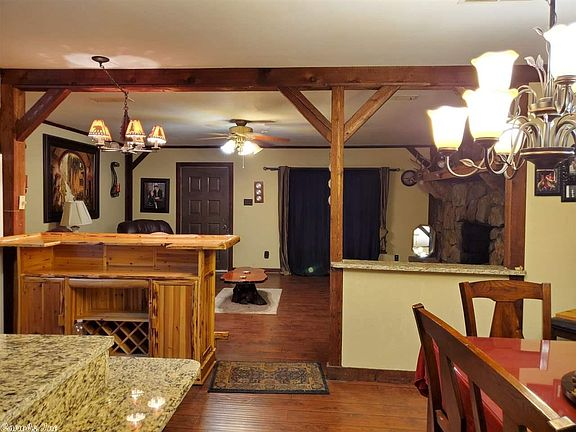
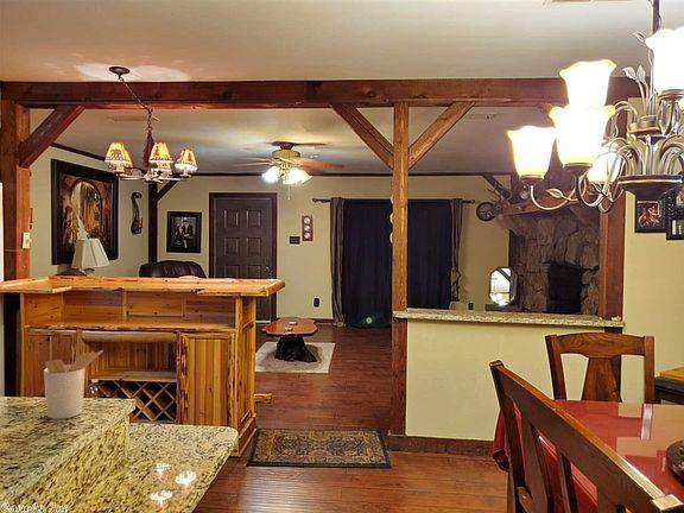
+ utensil holder [43,342,104,420]
